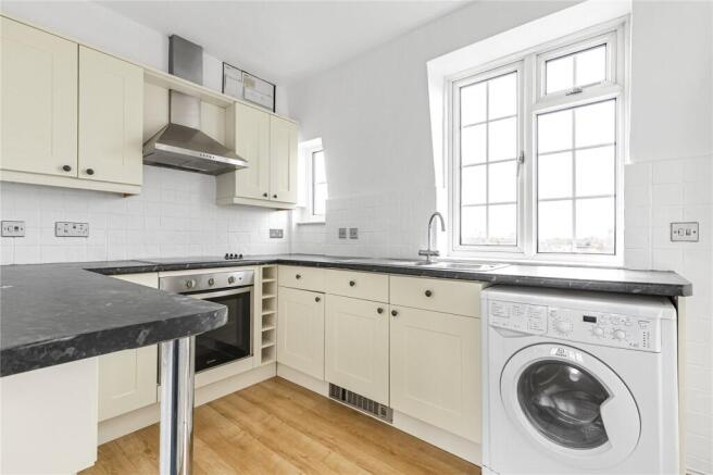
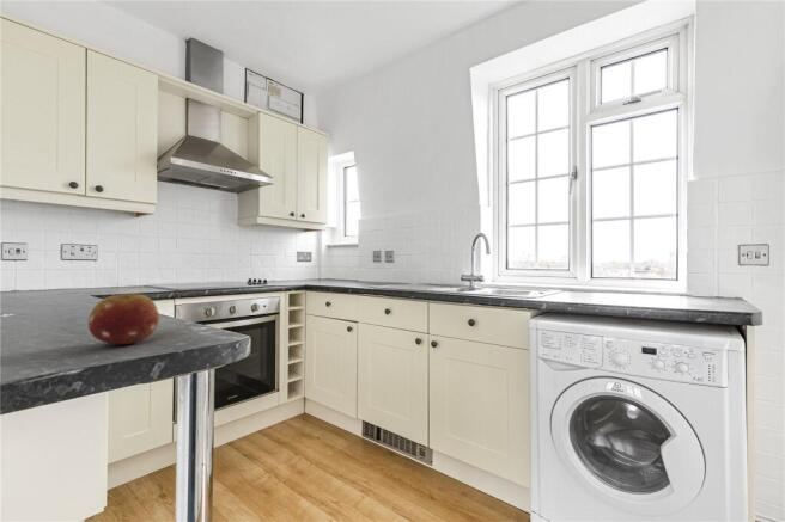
+ fruit [87,293,160,345]
